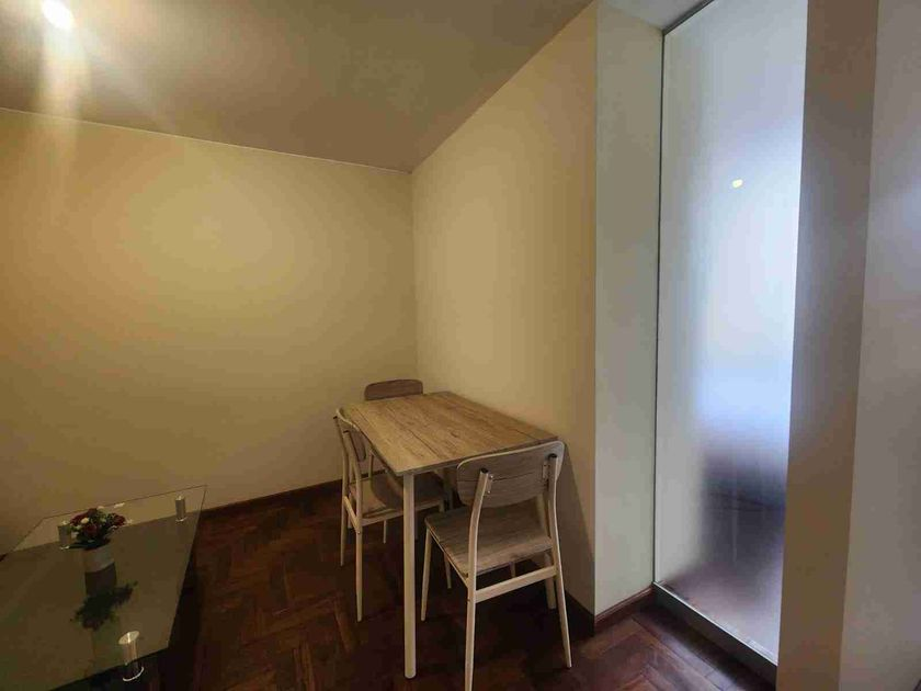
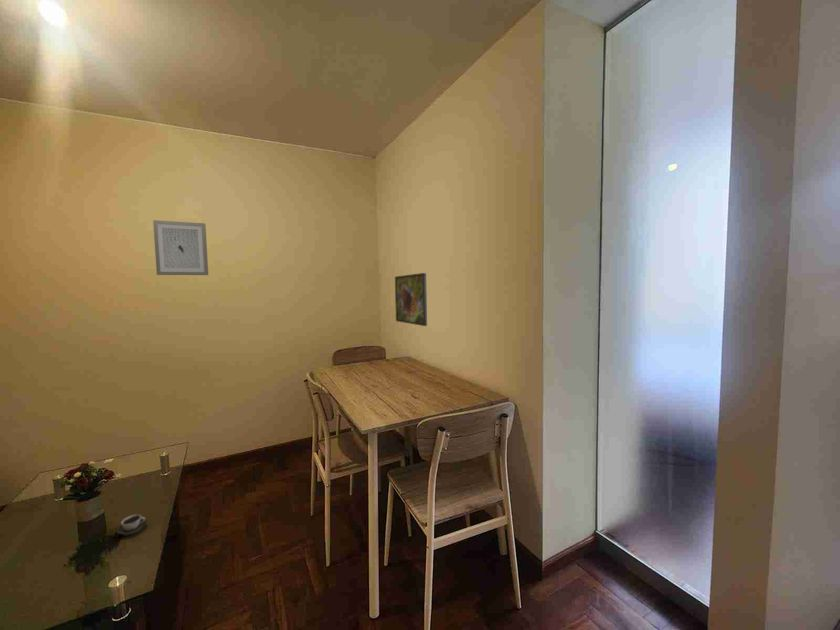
+ cup [116,513,148,537]
+ wall art [152,219,209,276]
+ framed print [394,272,428,327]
